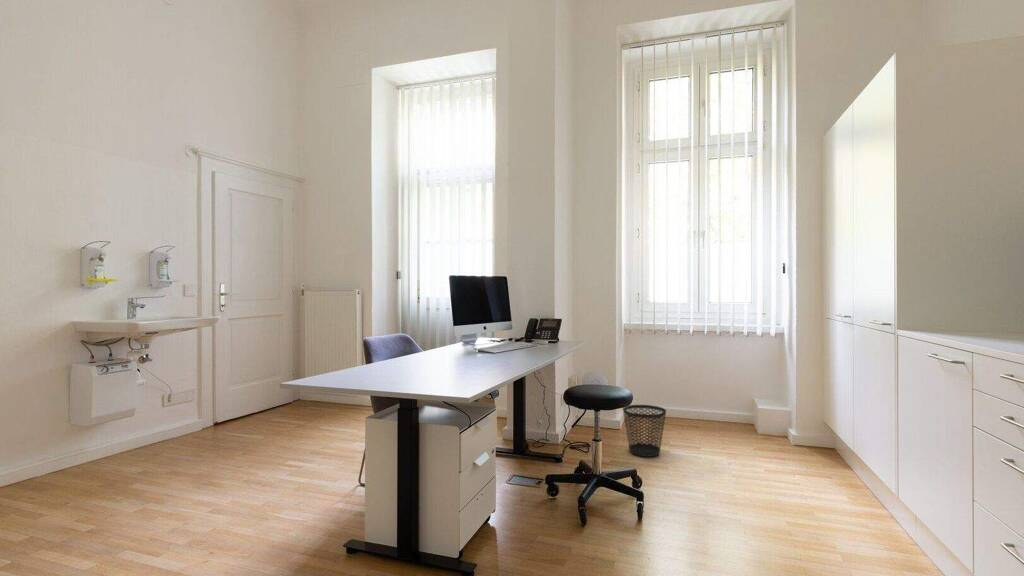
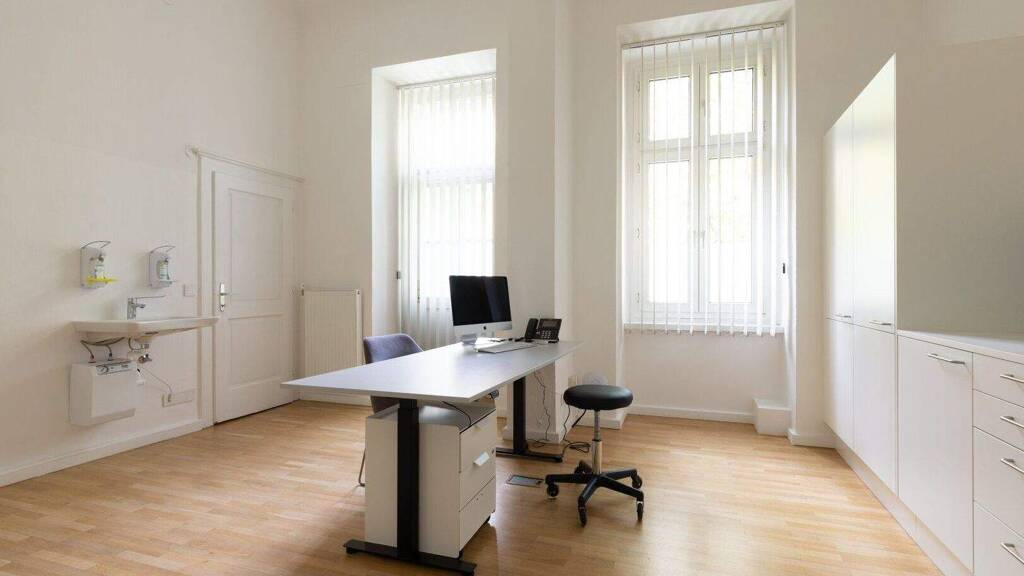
- wastebasket [622,404,667,458]
